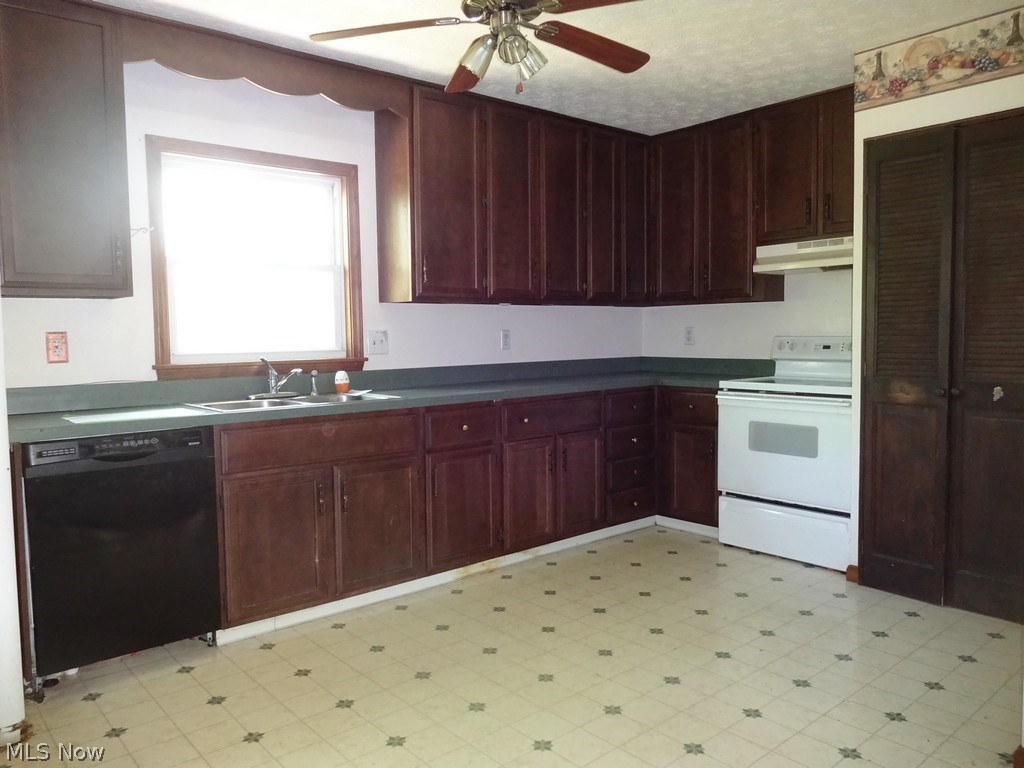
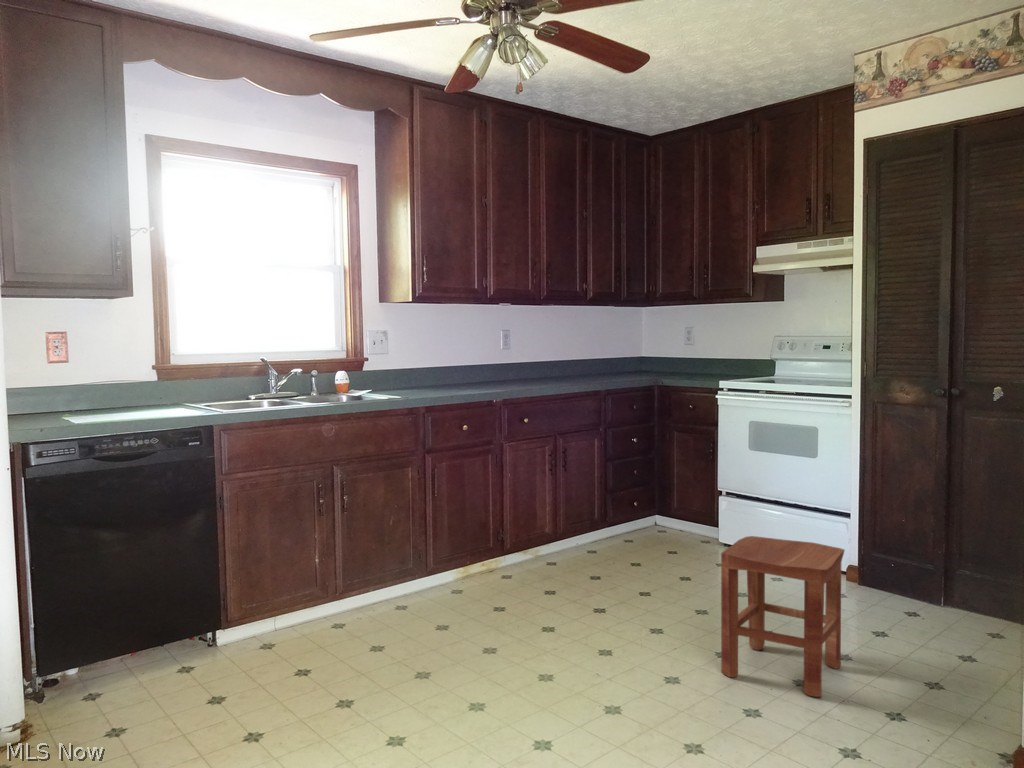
+ stool [720,535,846,698]
